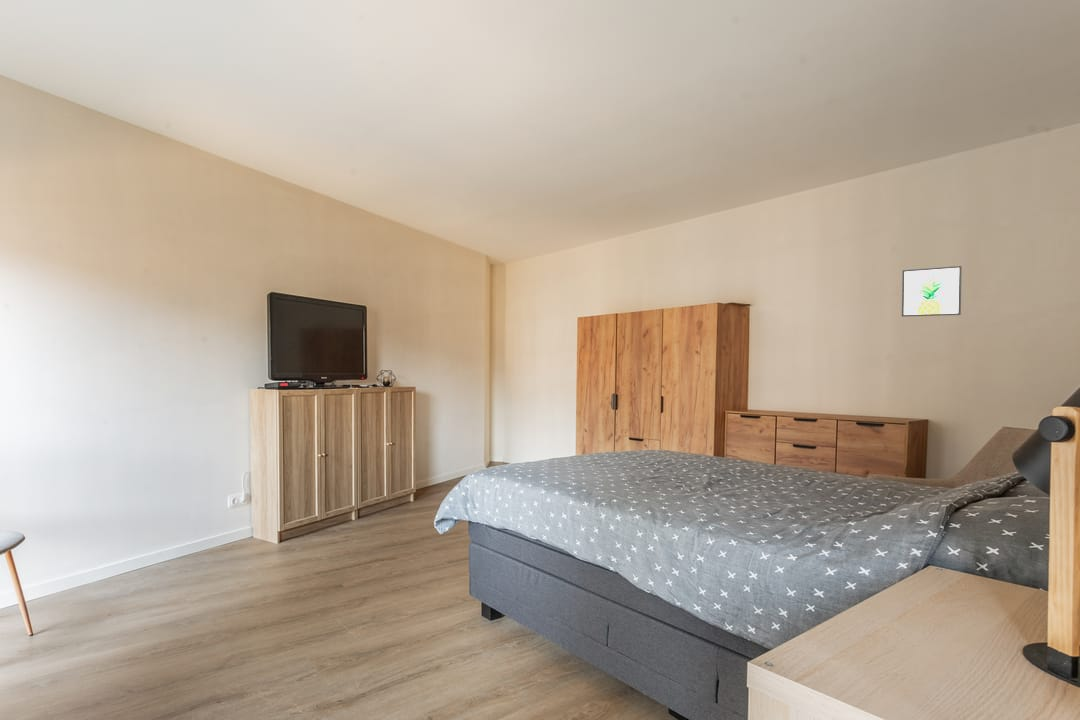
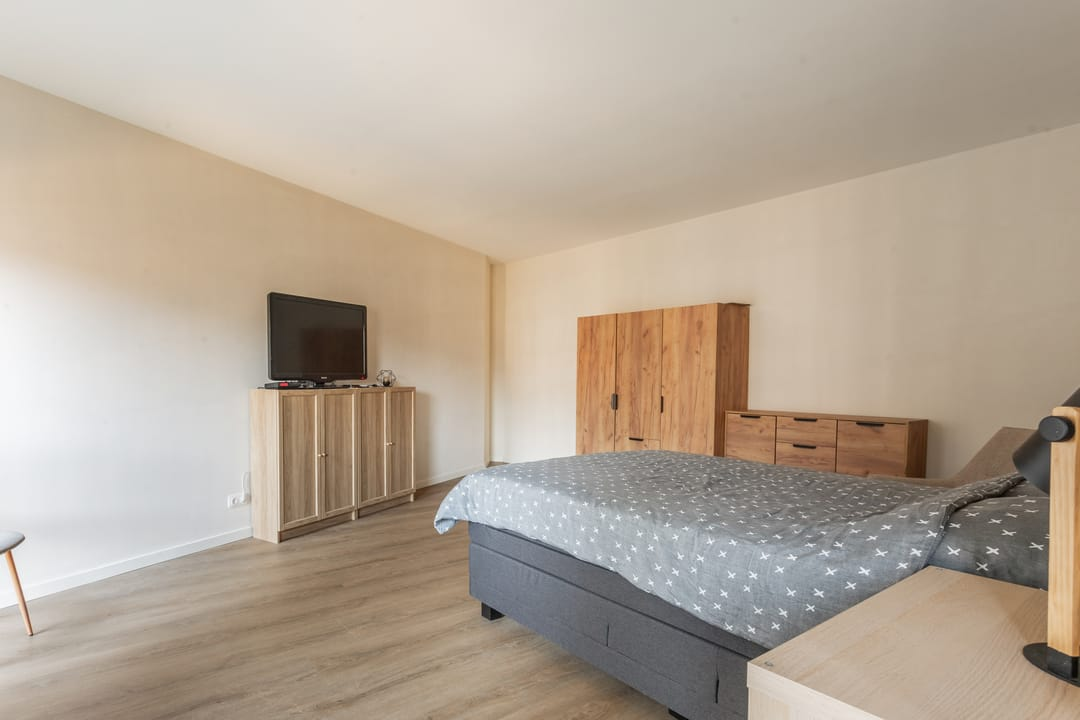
- wall art [901,265,963,317]
